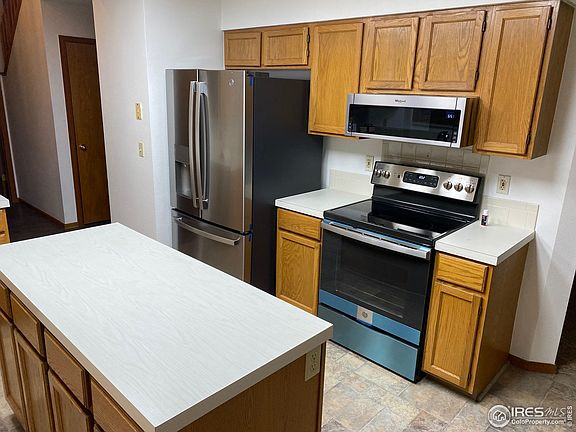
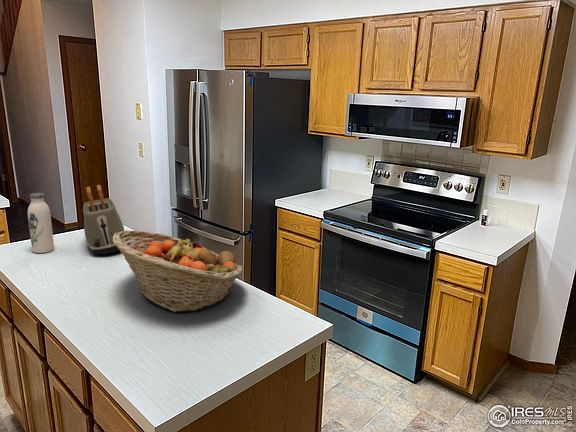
+ water bottle [27,192,55,254]
+ toaster [82,184,125,255]
+ fruit basket [113,229,244,313]
